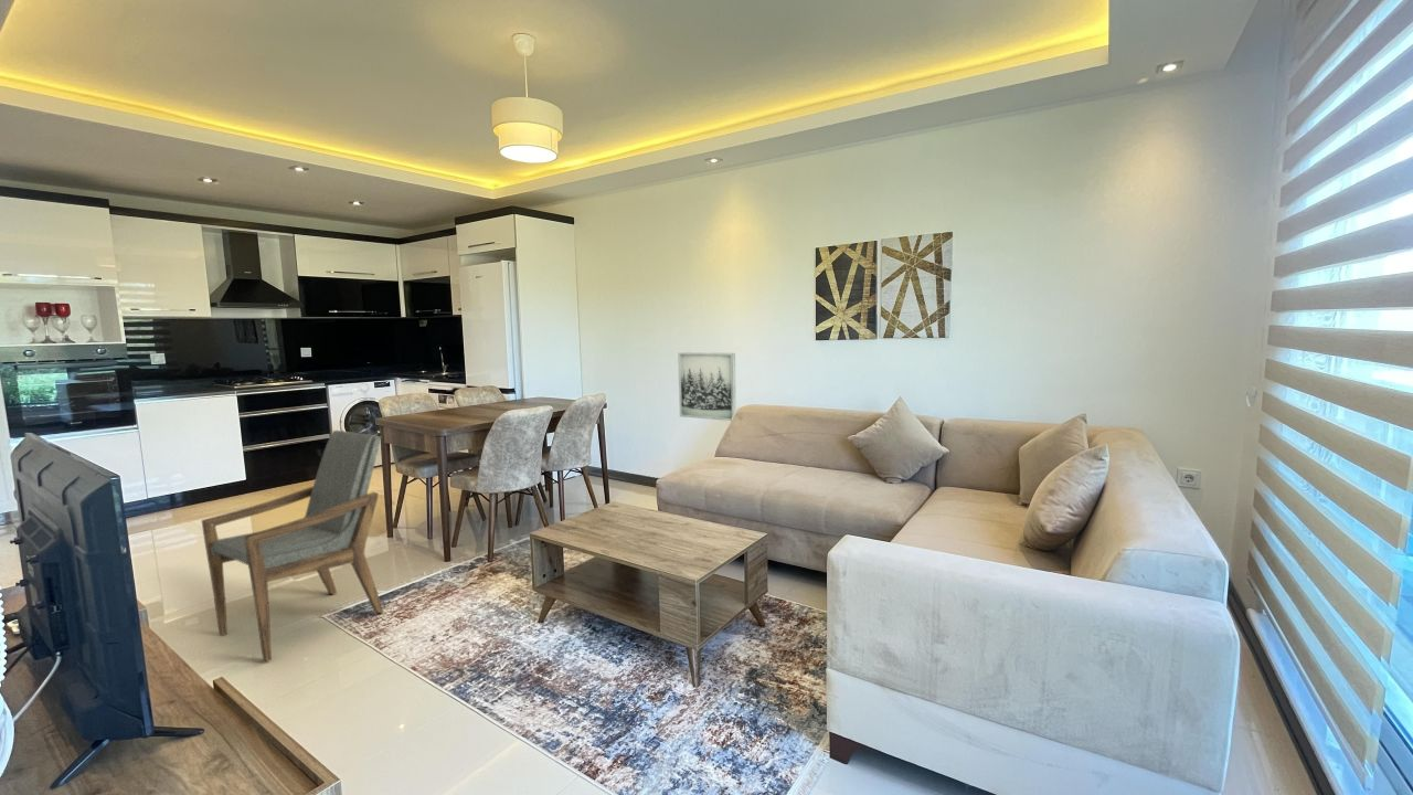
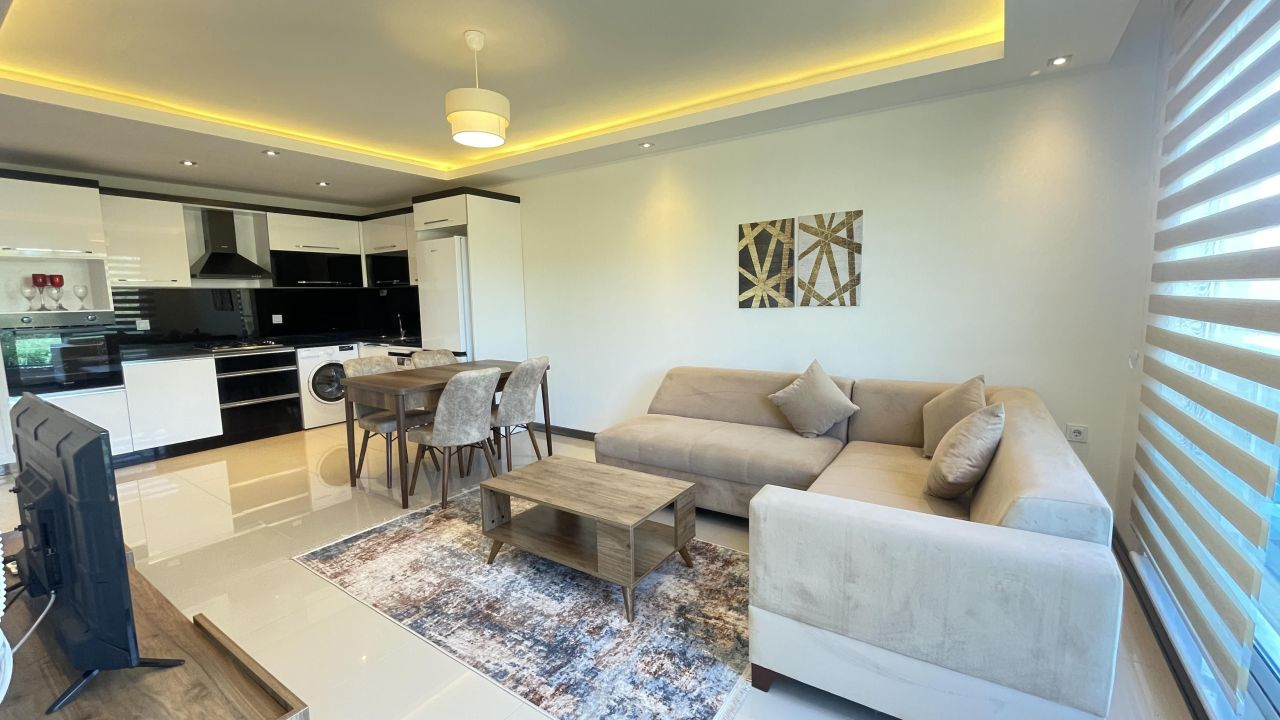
- wall art [677,352,737,422]
- armchair [200,430,384,662]
